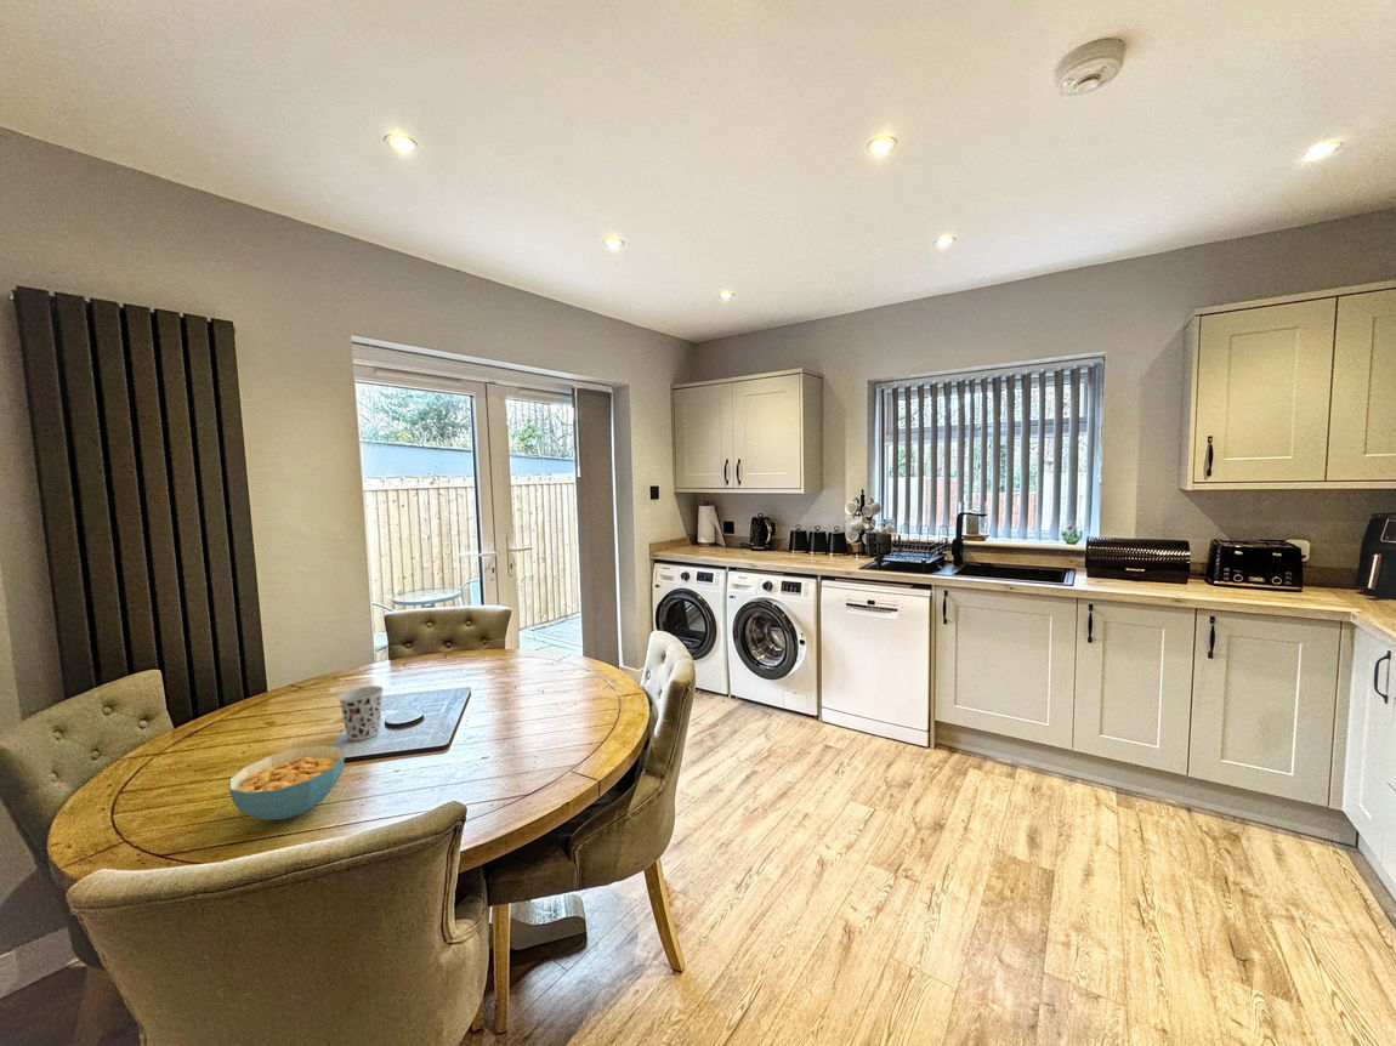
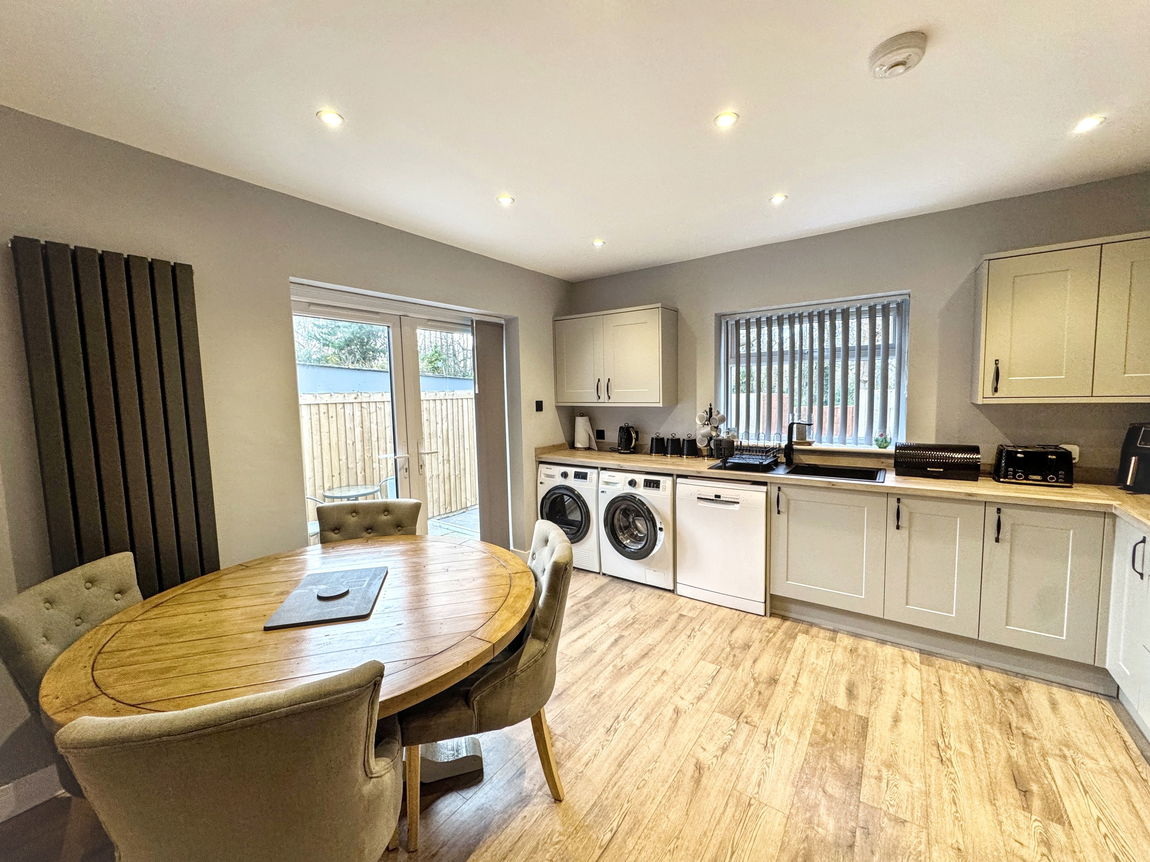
- cereal bowl [228,744,346,822]
- cup [337,684,385,741]
